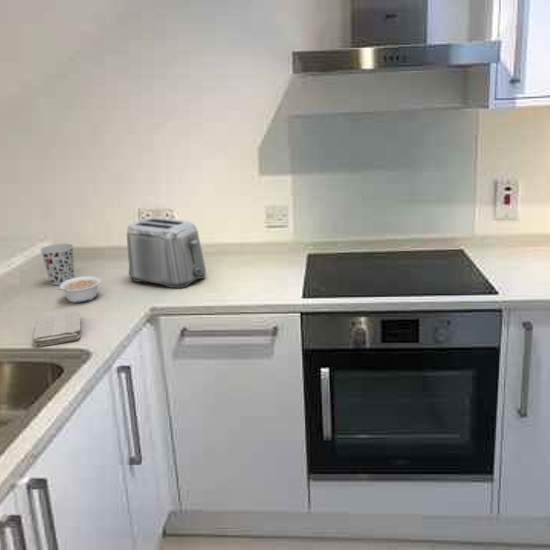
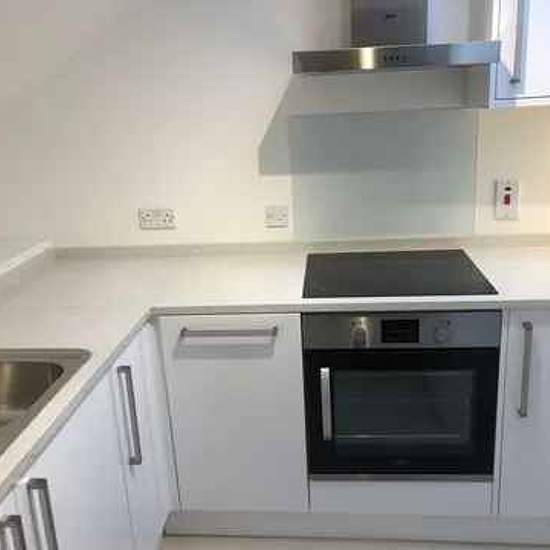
- washcloth [32,310,82,348]
- cup [39,243,75,286]
- legume [57,275,102,304]
- toaster [126,217,207,290]
